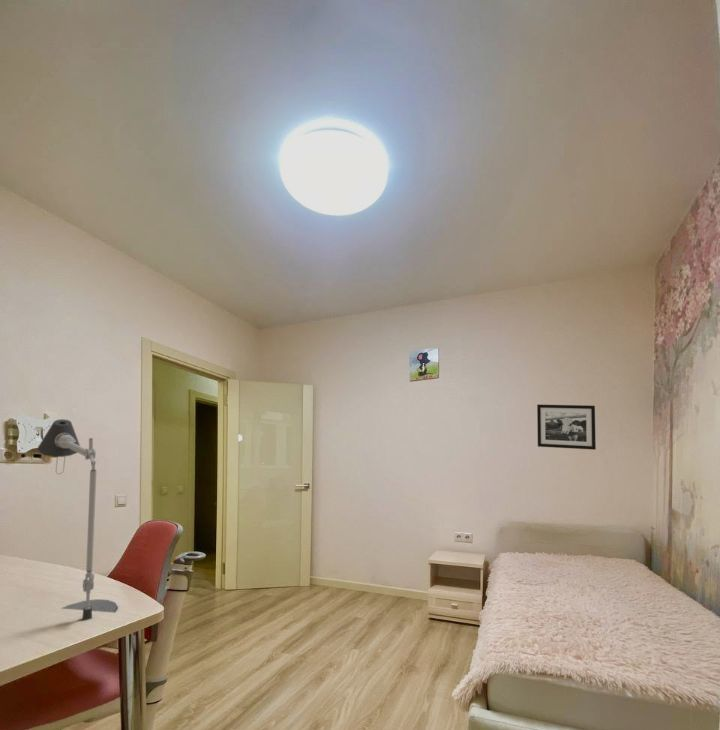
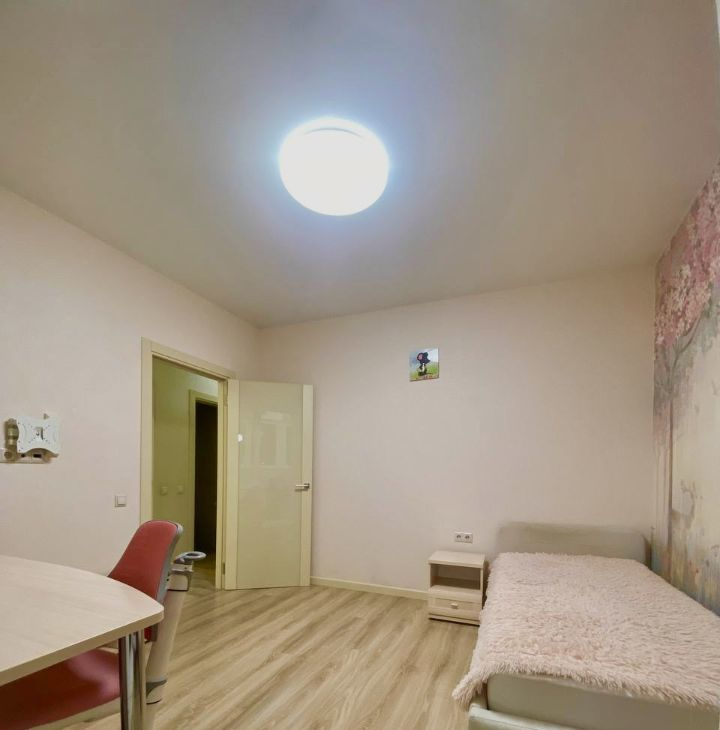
- desk lamp [37,418,119,621]
- picture frame [536,404,597,451]
